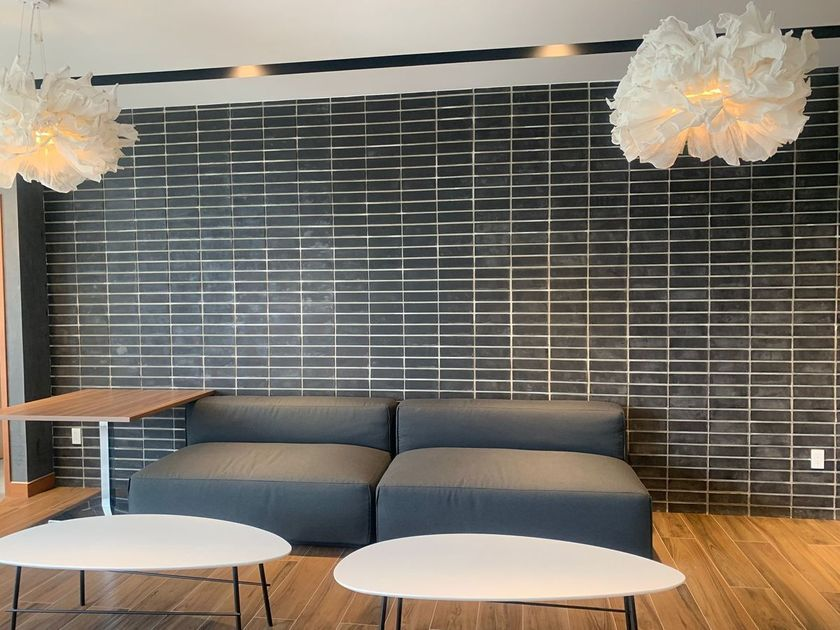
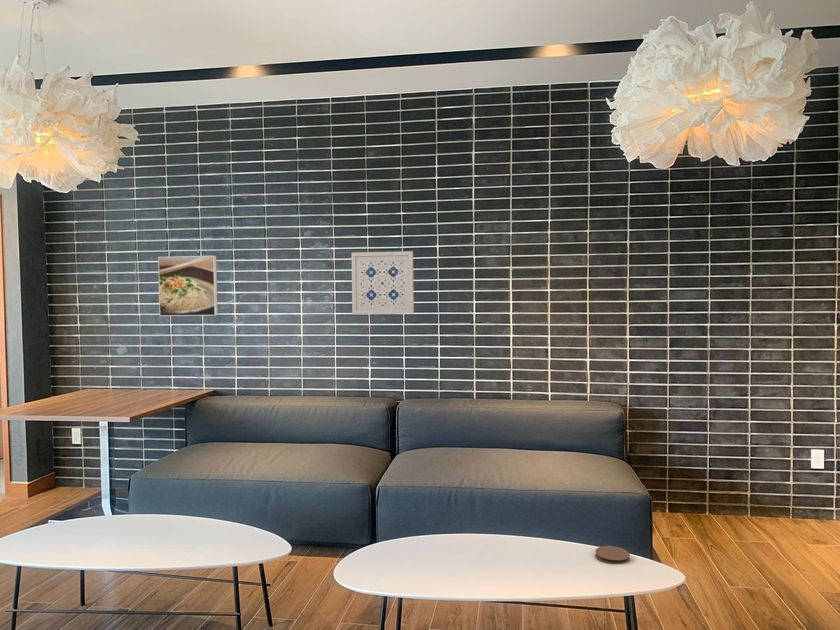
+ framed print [157,255,219,317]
+ wall art [351,250,415,315]
+ coaster [594,545,631,565]
